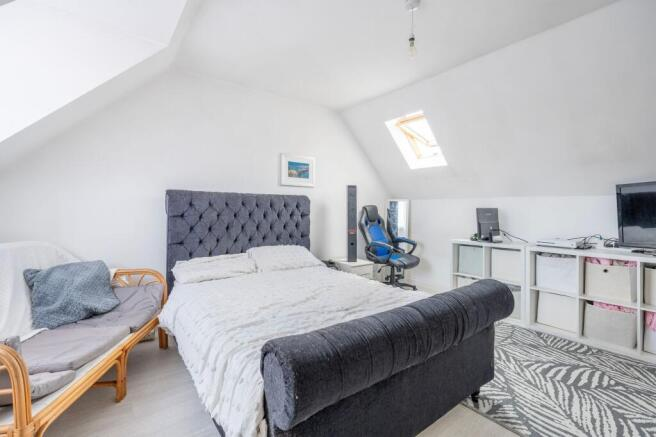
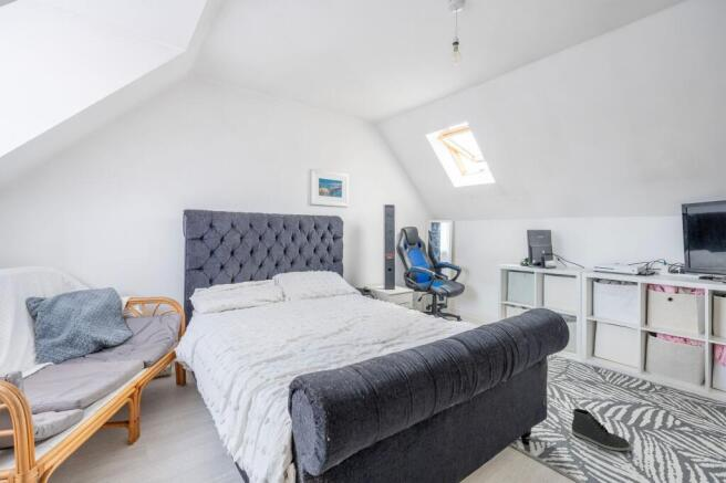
+ sneaker [571,408,631,452]
